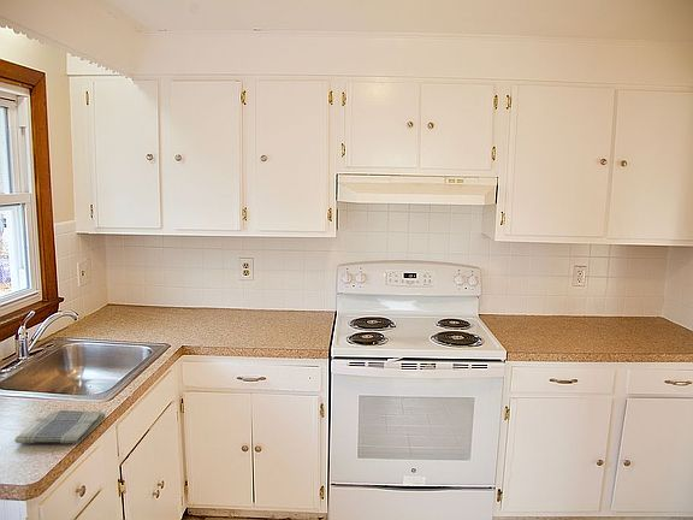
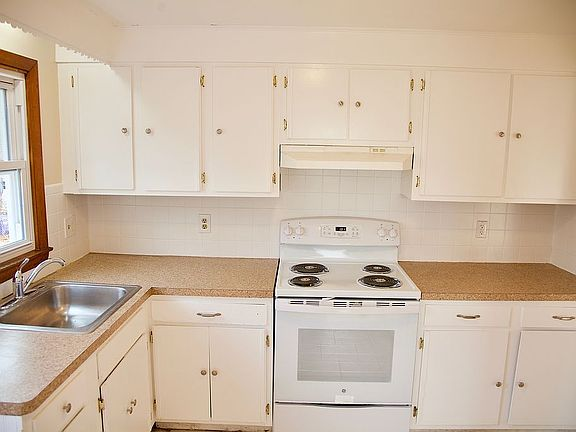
- dish towel [13,409,106,444]
